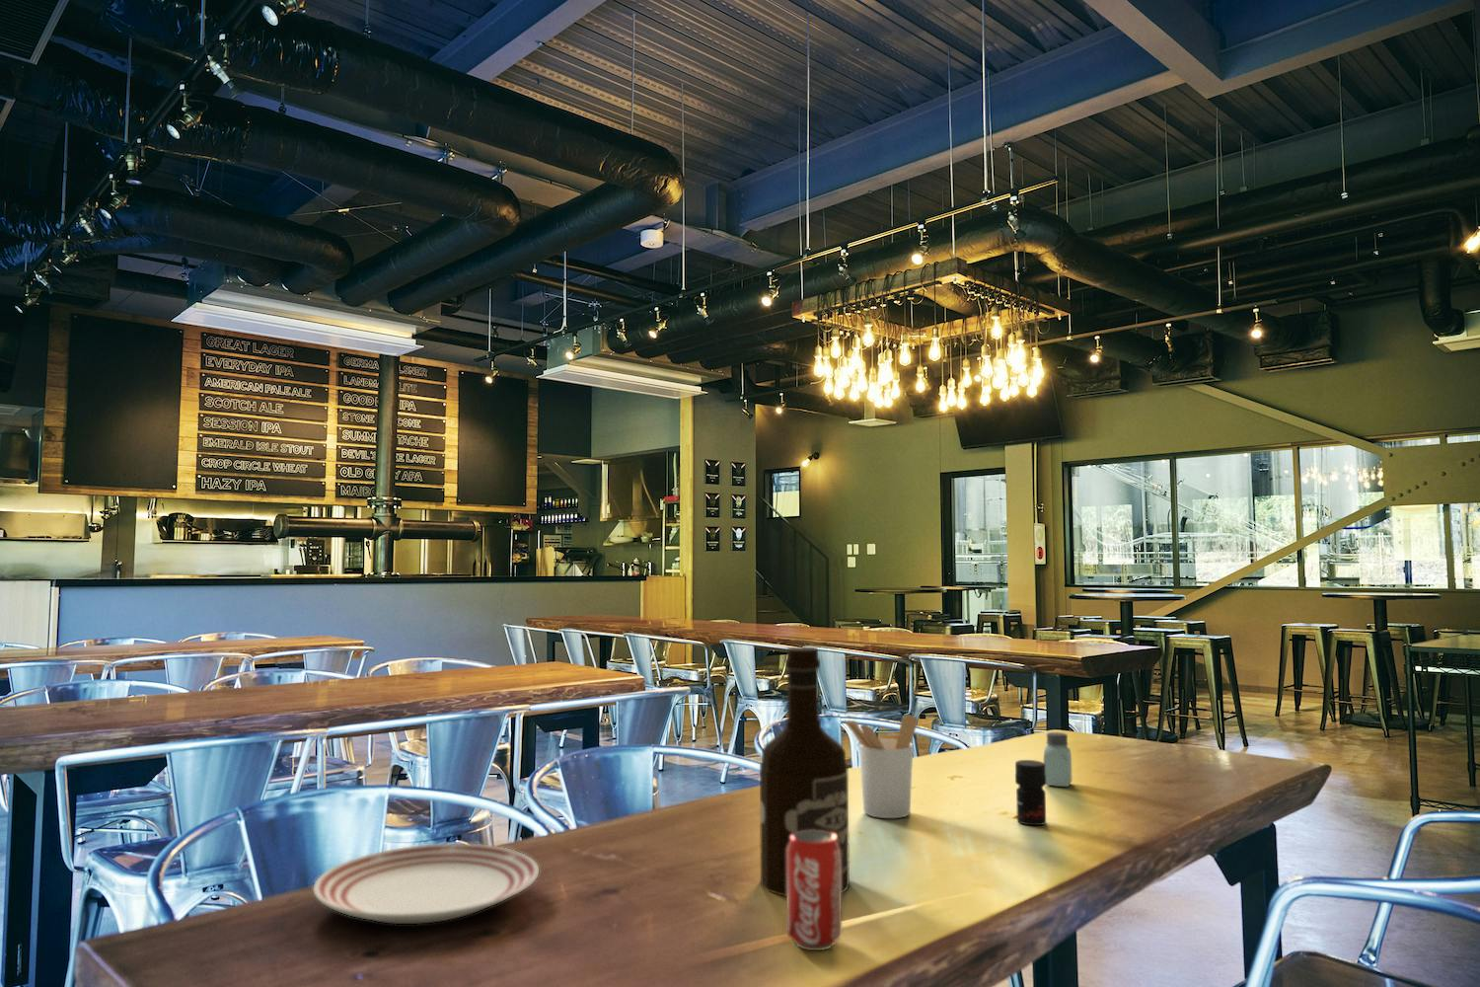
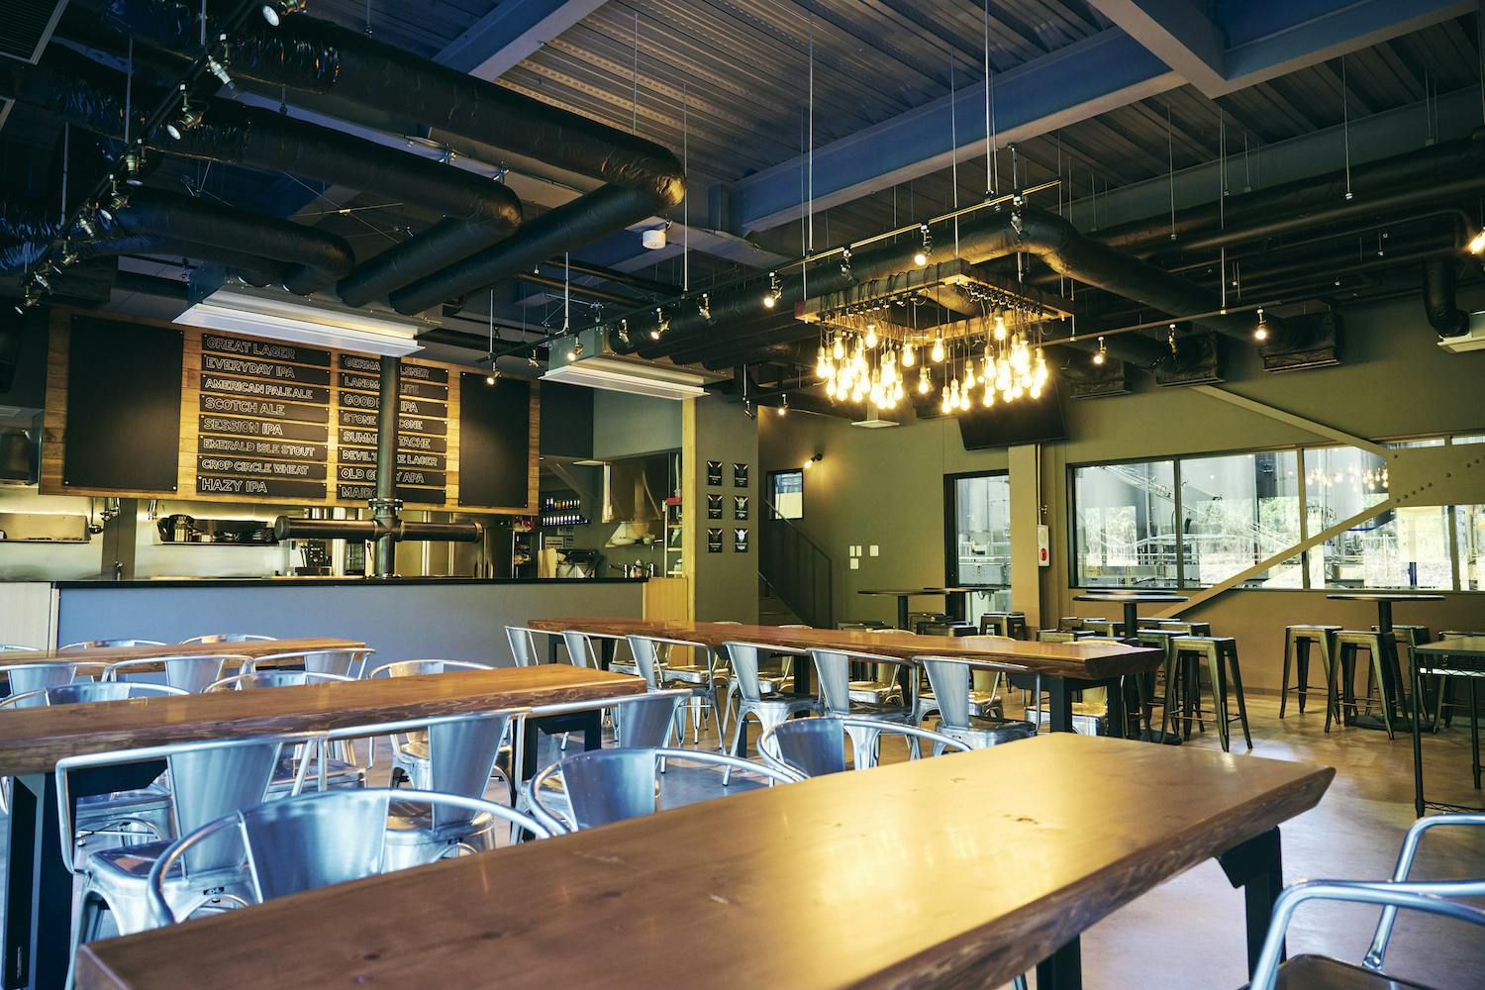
- utensil holder [842,714,918,820]
- dinner plate [312,843,540,925]
- beverage can [786,829,842,952]
- saltshaker [1043,731,1073,788]
- alcohol [759,647,850,897]
- jar [1014,759,1047,826]
